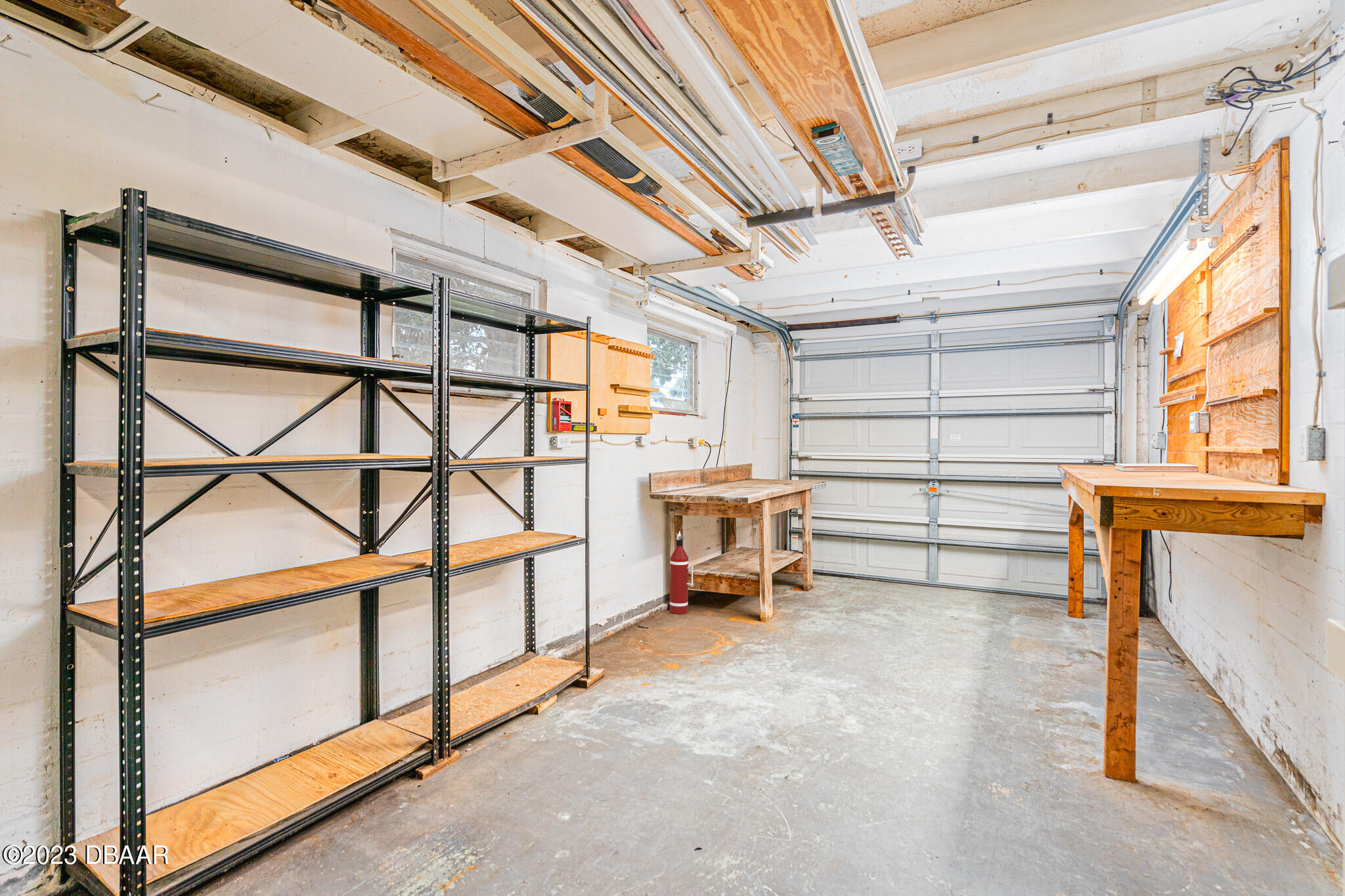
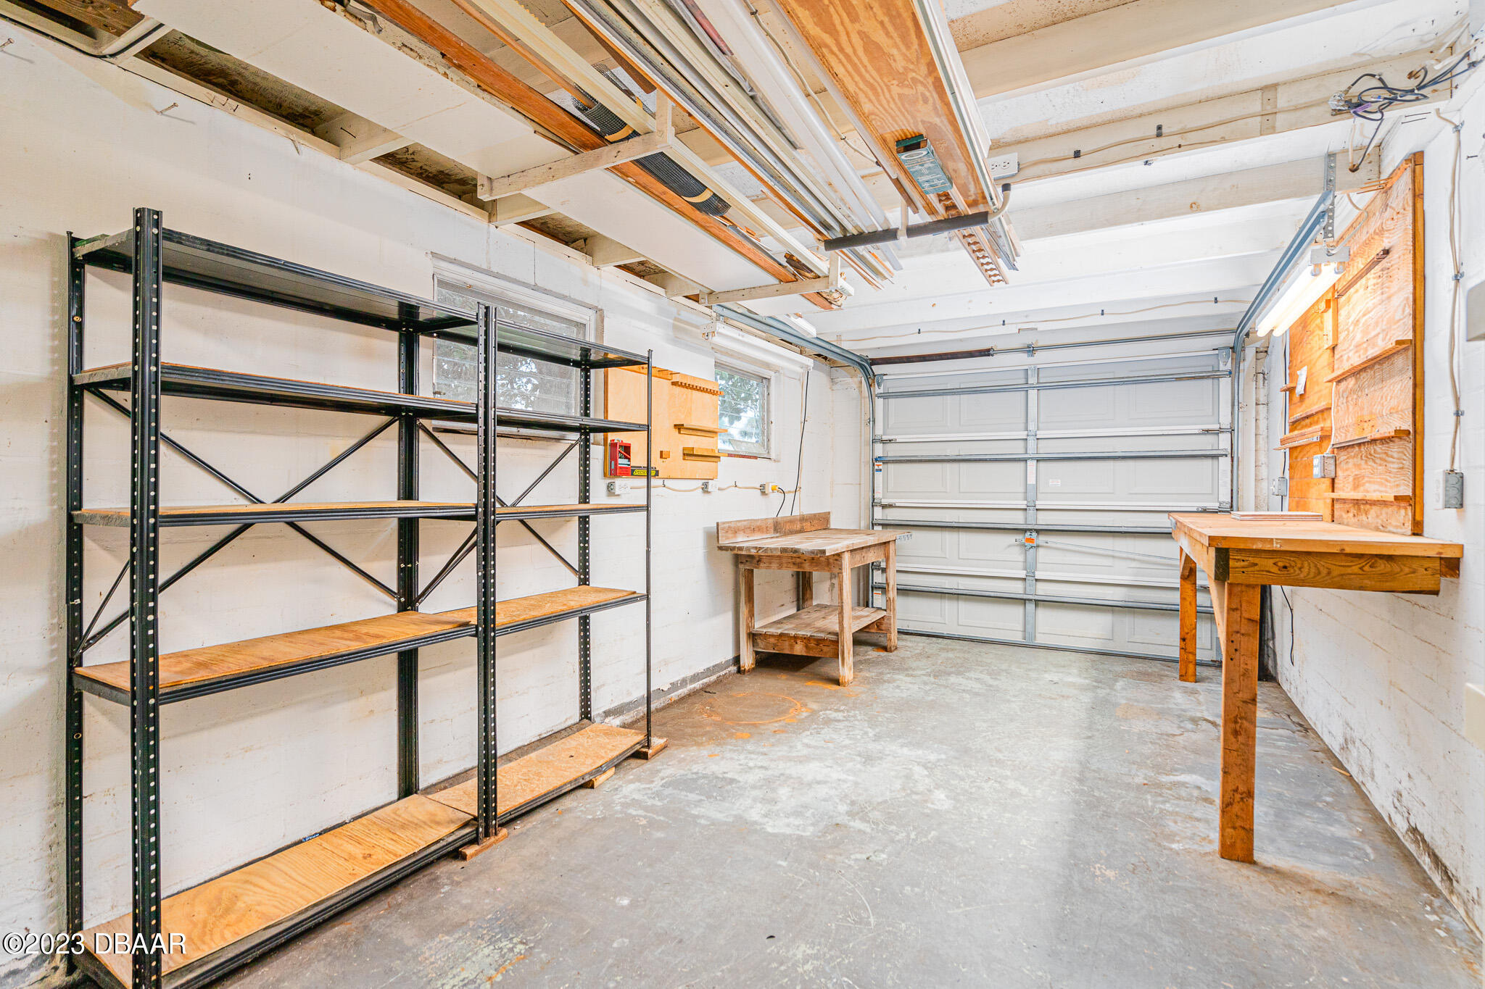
- fire extinguisher [669,526,695,614]
